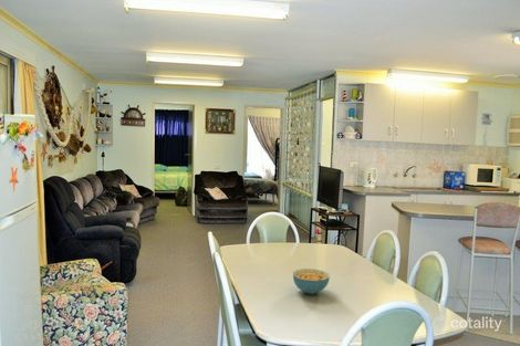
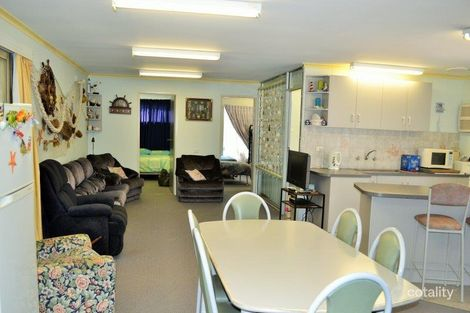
- cereal bowl [292,268,331,295]
